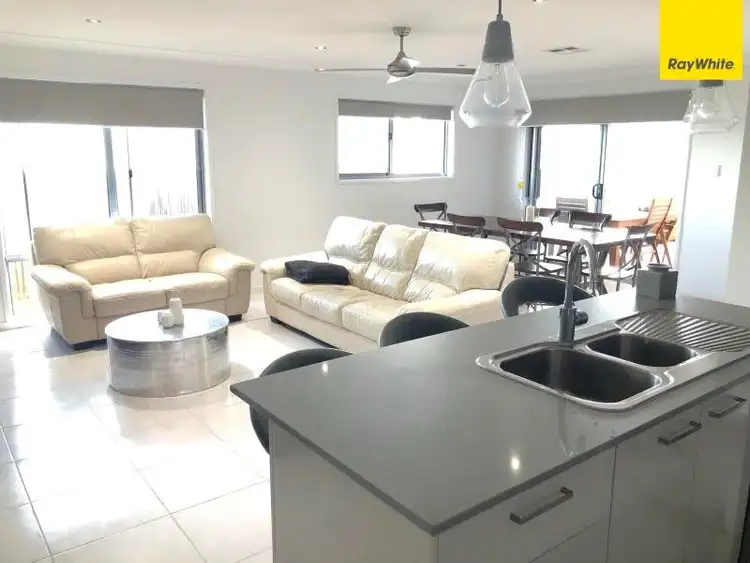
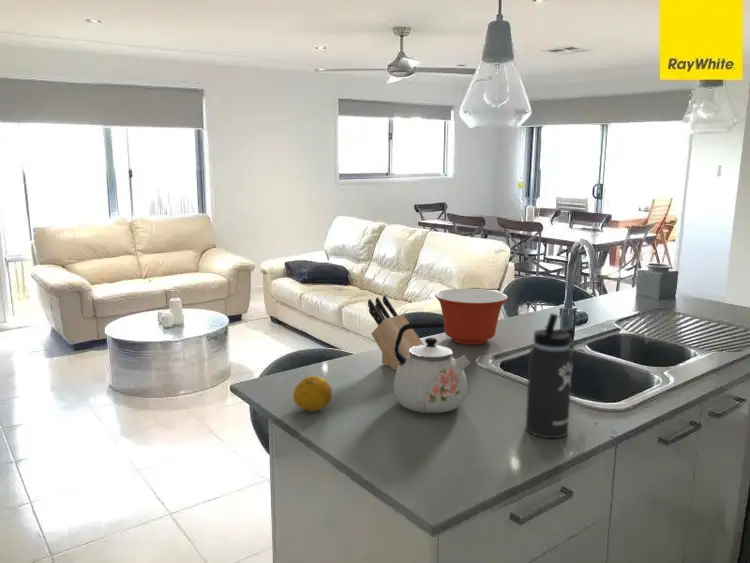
+ fruit [292,375,333,412]
+ mixing bowl [434,288,509,345]
+ thermos bottle [525,312,574,439]
+ kettle [393,321,471,414]
+ knife block [367,295,425,371]
